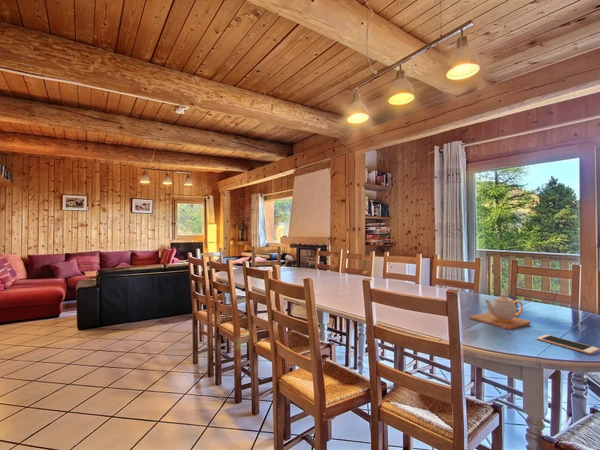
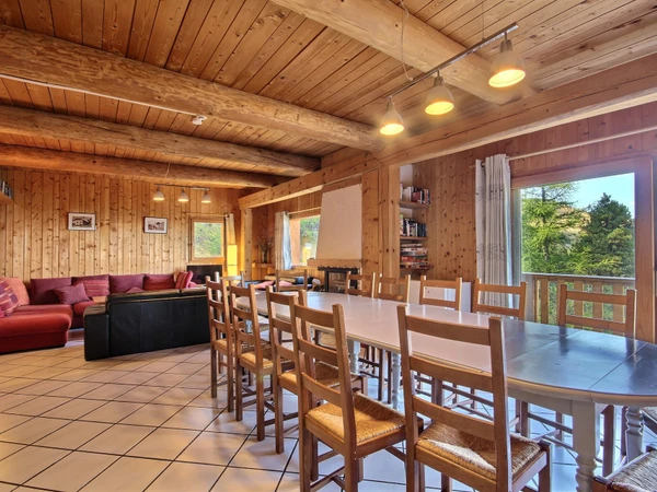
- teapot [469,292,532,330]
- cell phone [536,334,600,355]
